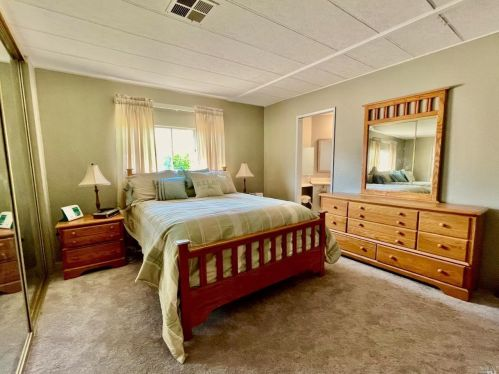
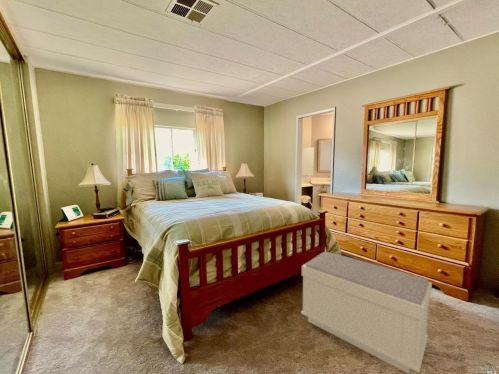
+ bench [300,251,433,374]
